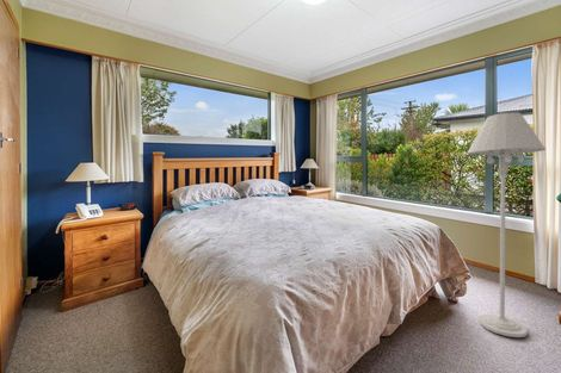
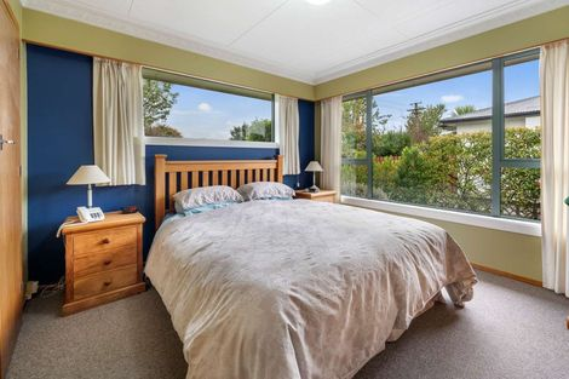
- floor lamp [466,111,547,338]
